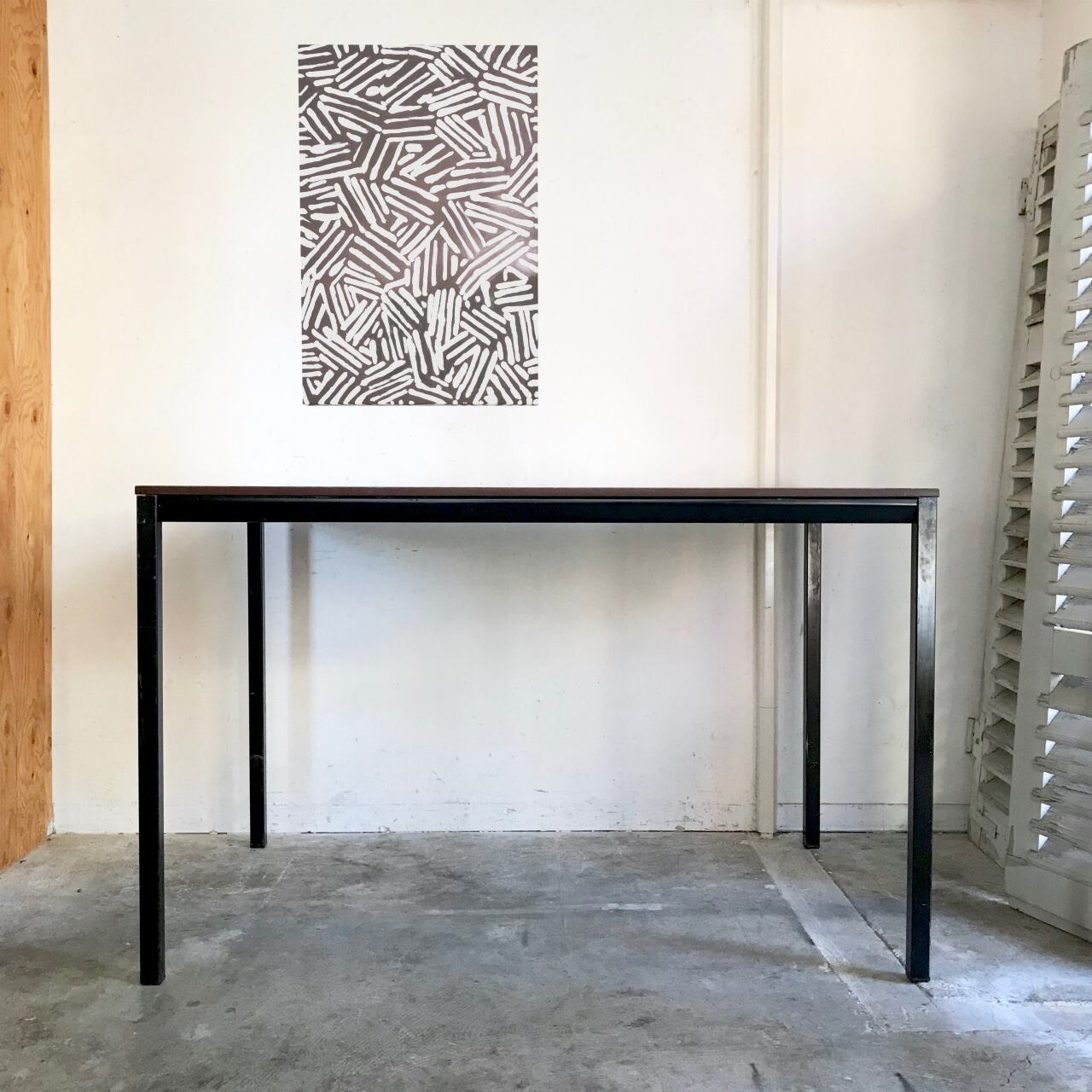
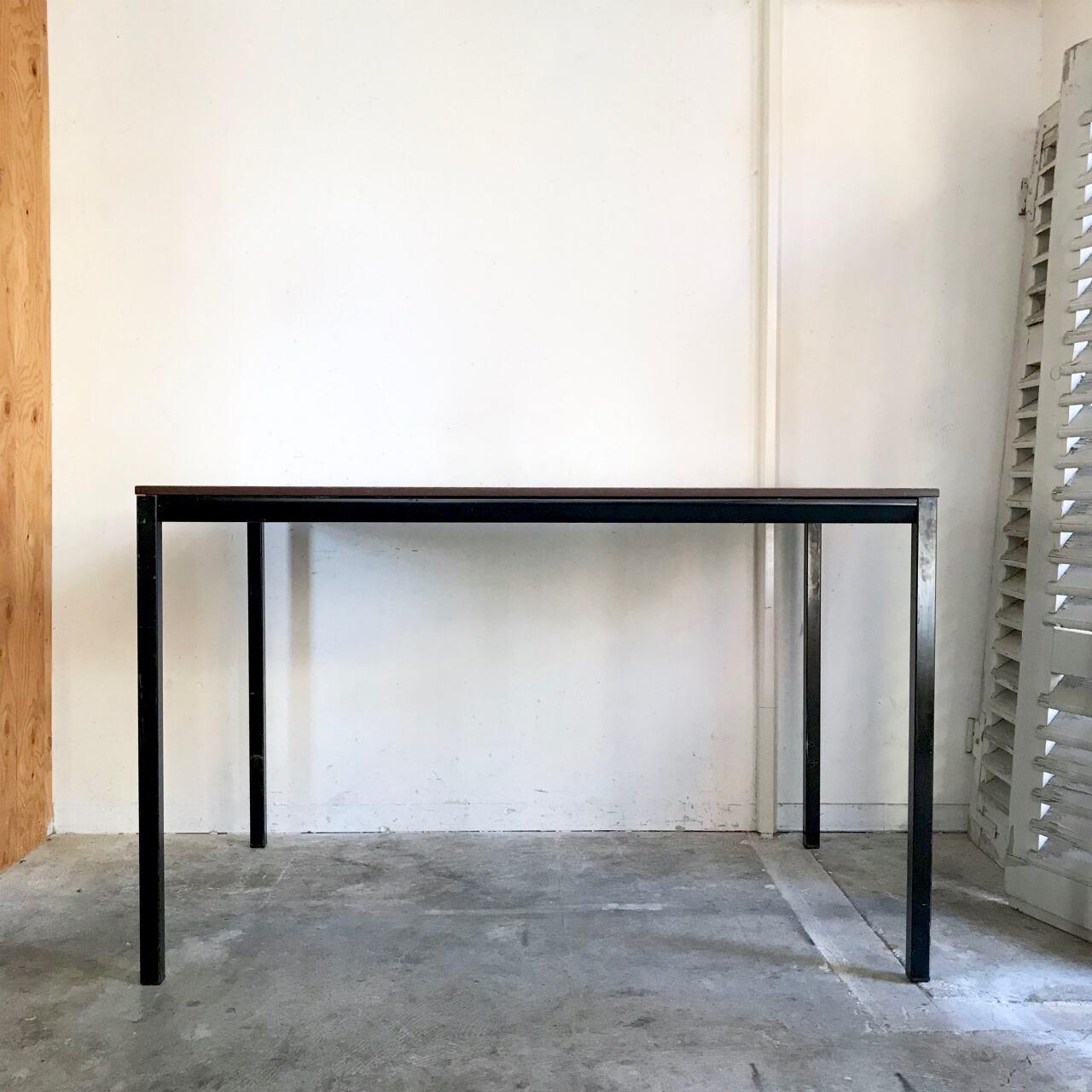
- wall art [297,44,539,407]
